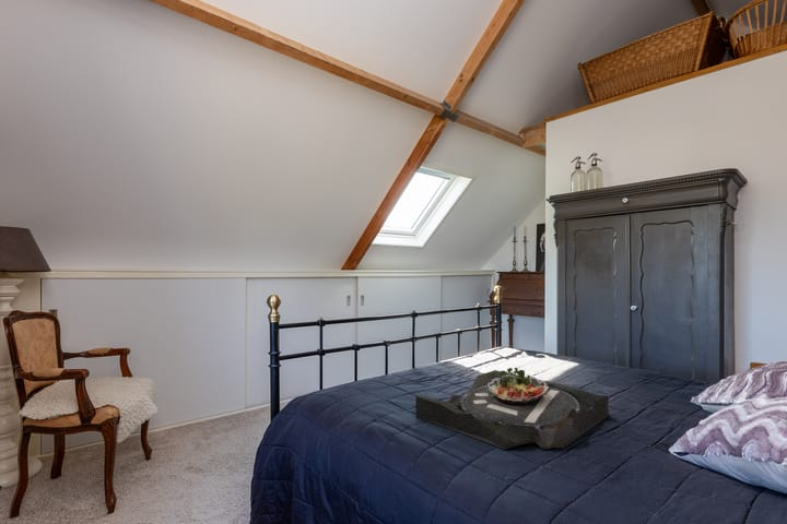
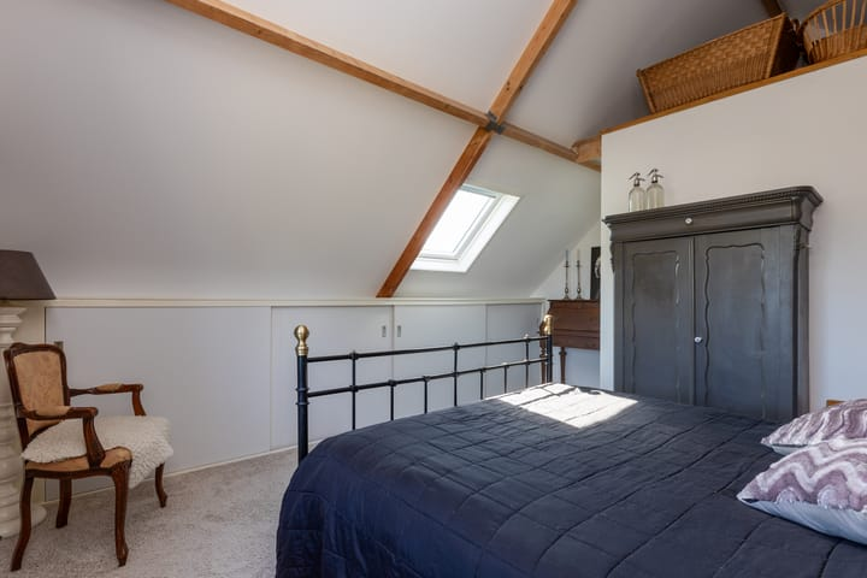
- serving tray [414,367,610,451]
